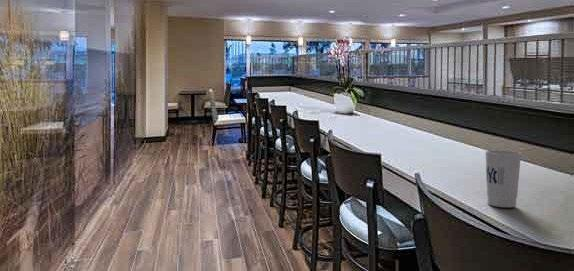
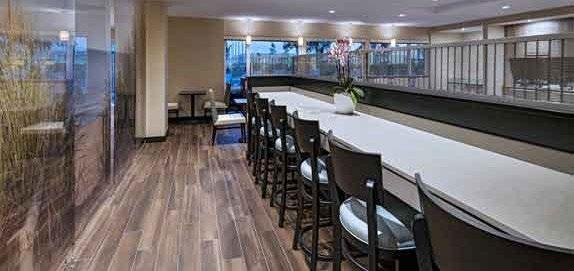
- cup [484,150,522,208]
